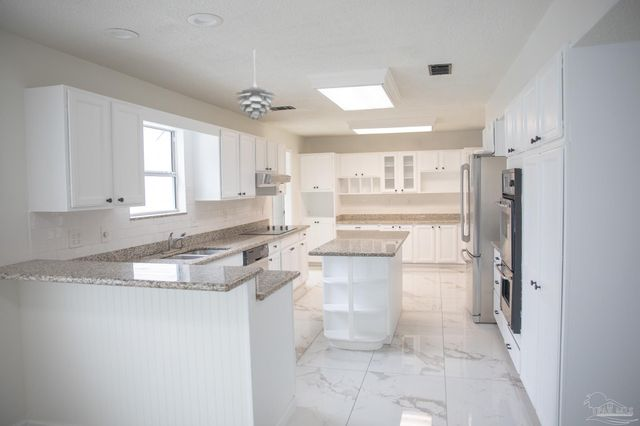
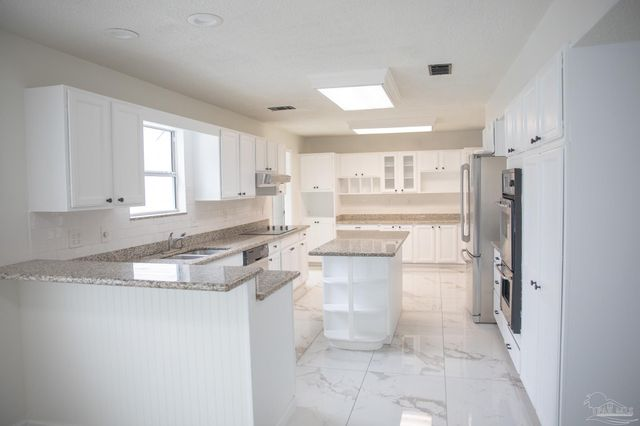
- pendant light [235,47,276,120]
